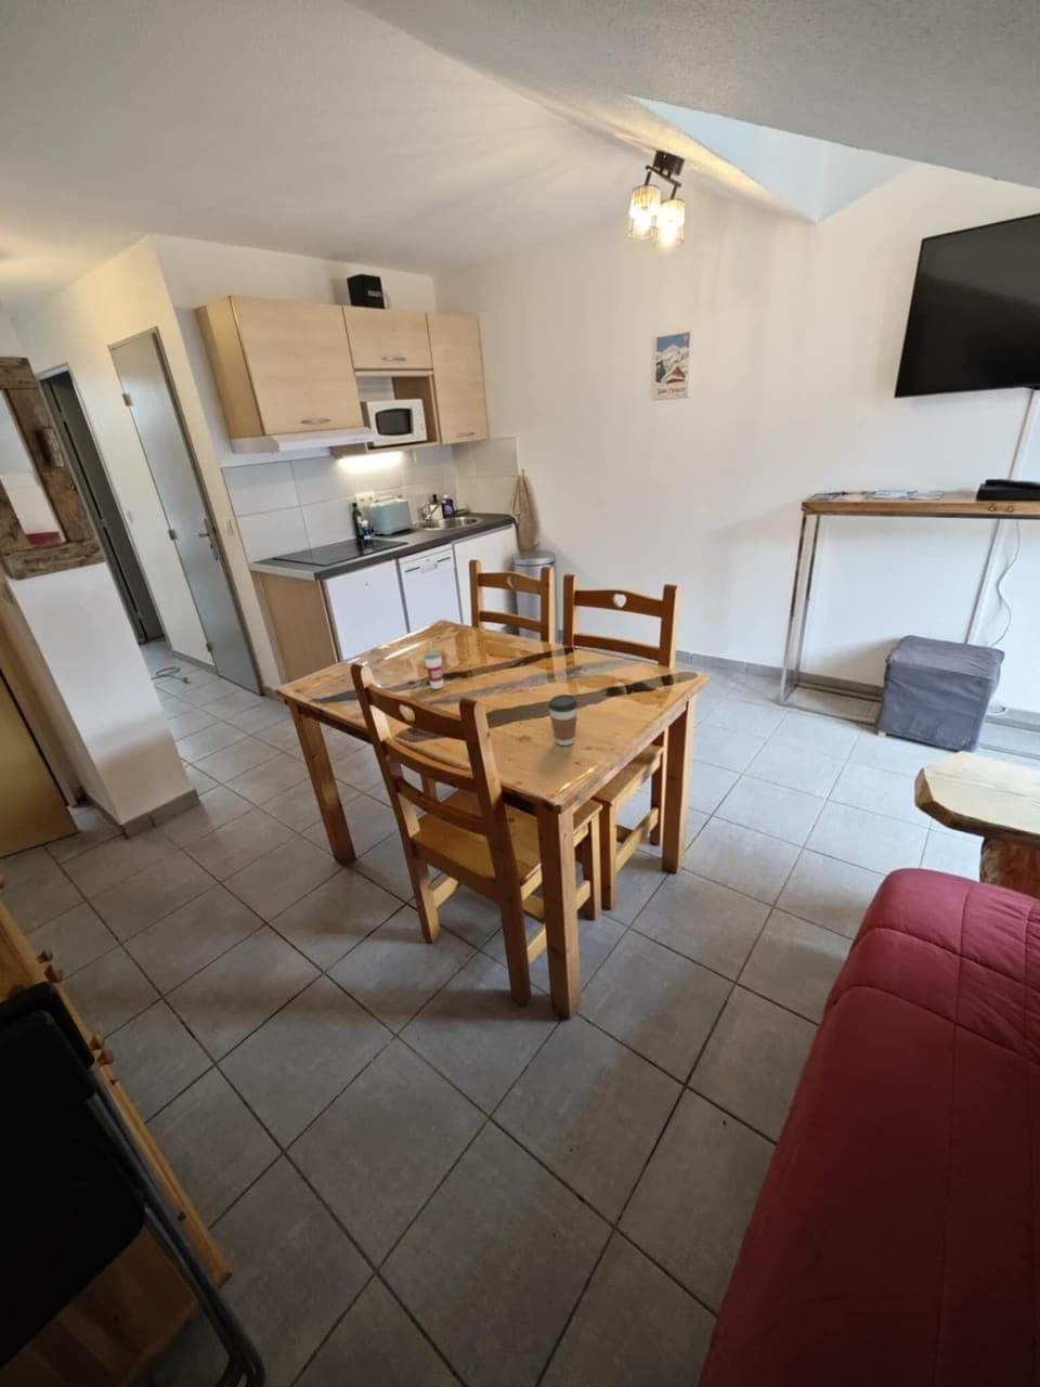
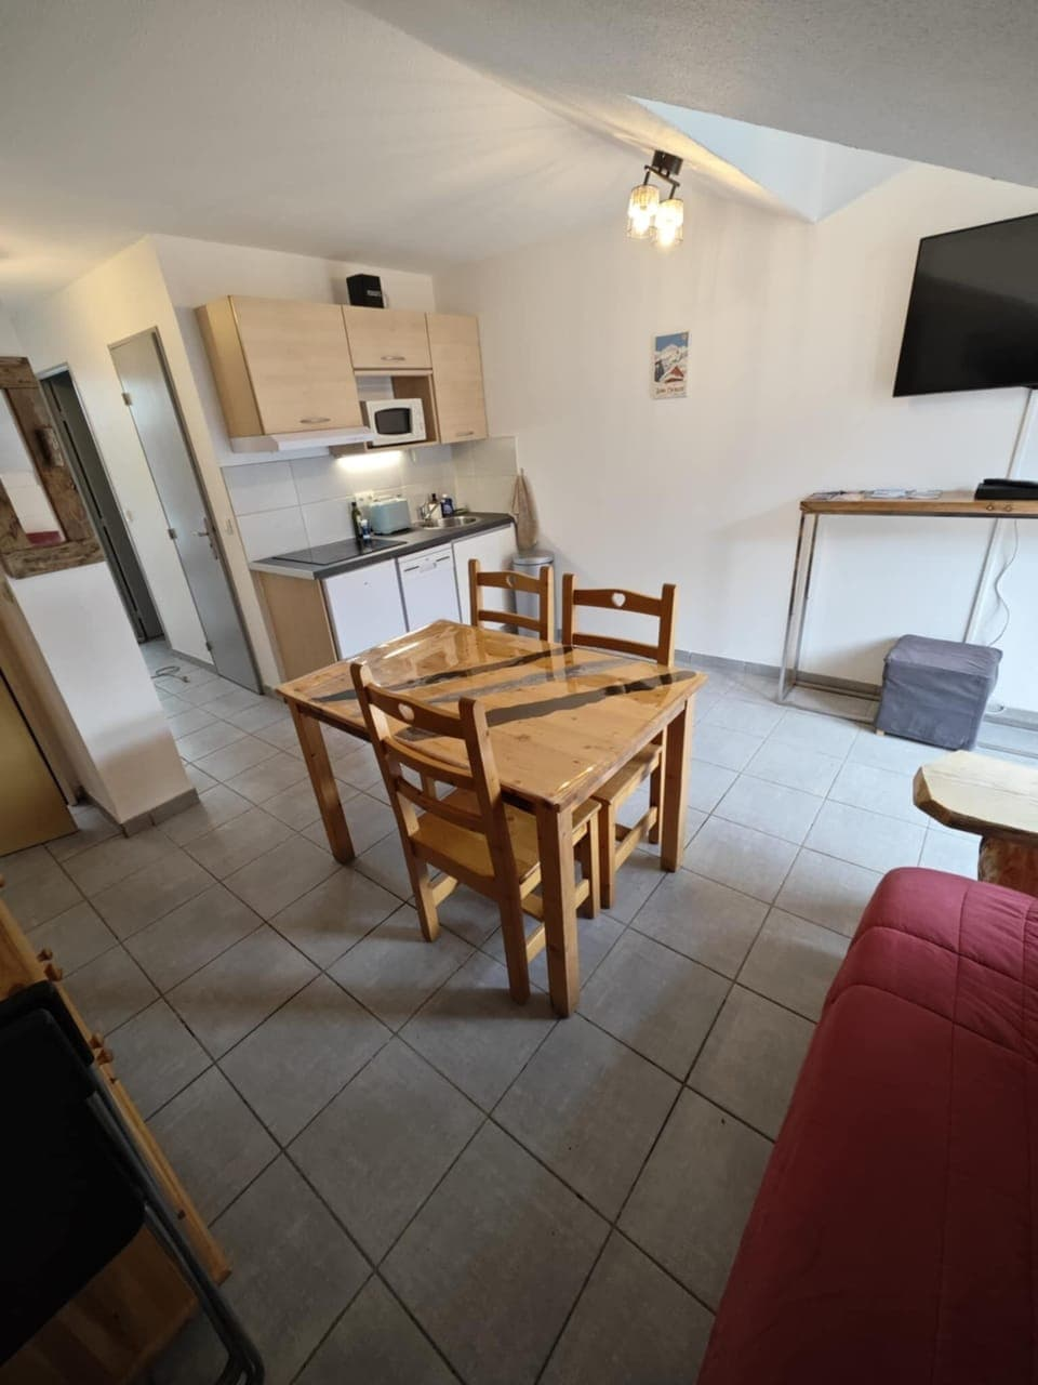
- cup [423,642,445,690]
- coffee cup [547,694,579,747]
